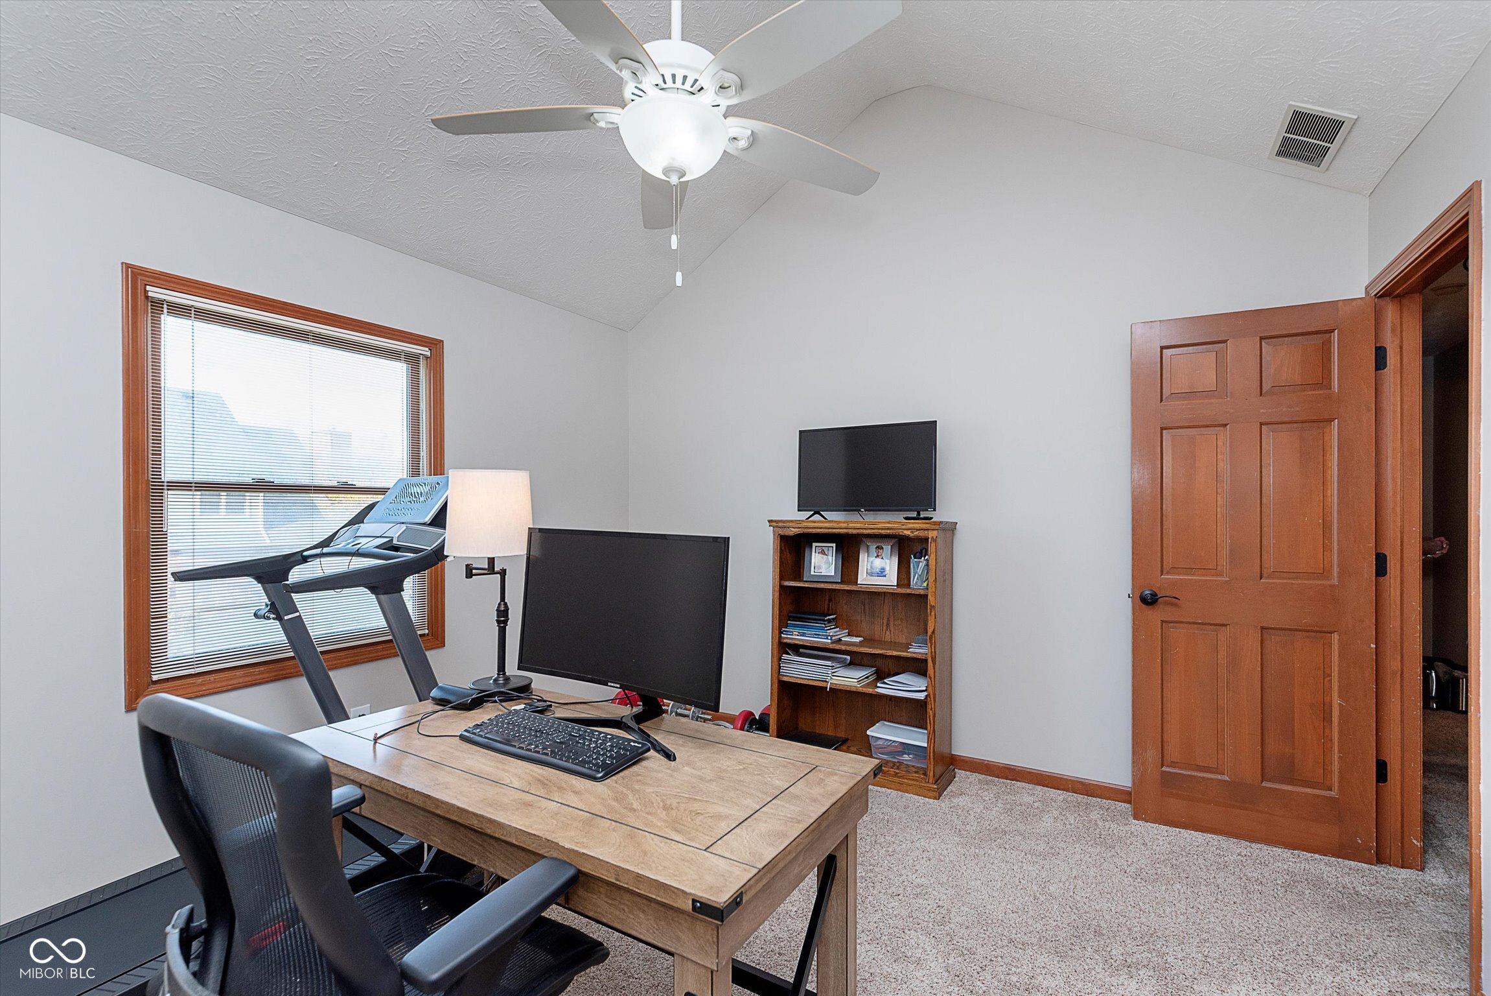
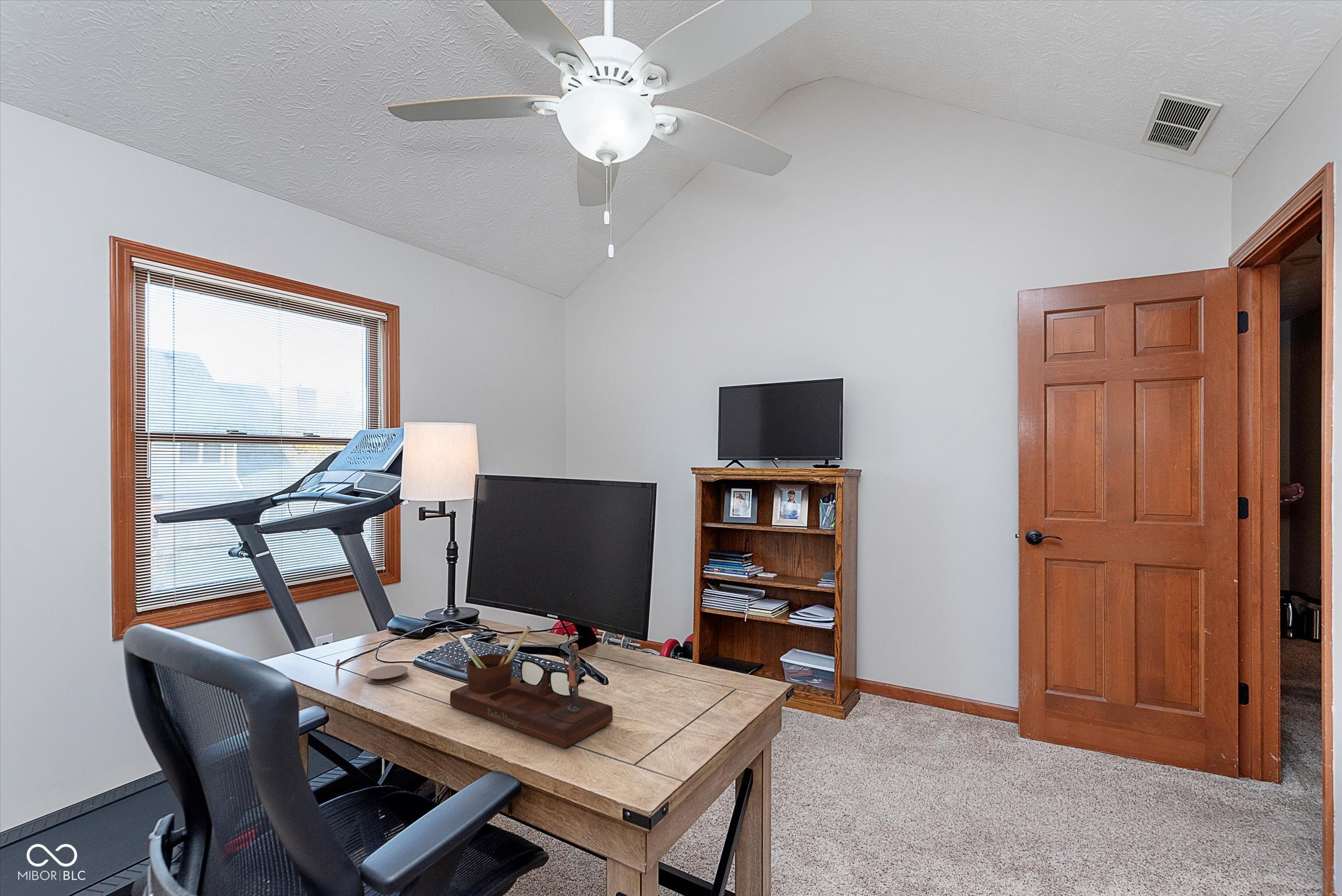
+ coaster [366,664,409,685]
+ desk organizer [450,626,614,749]
